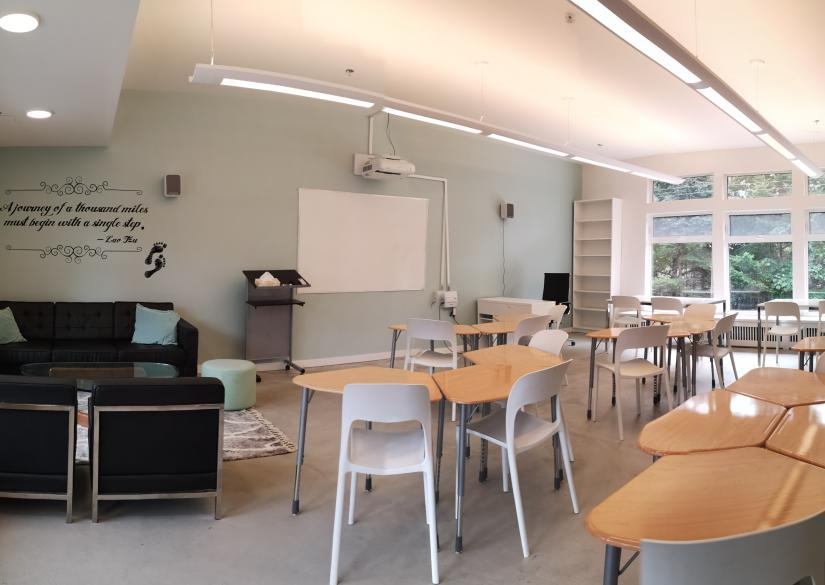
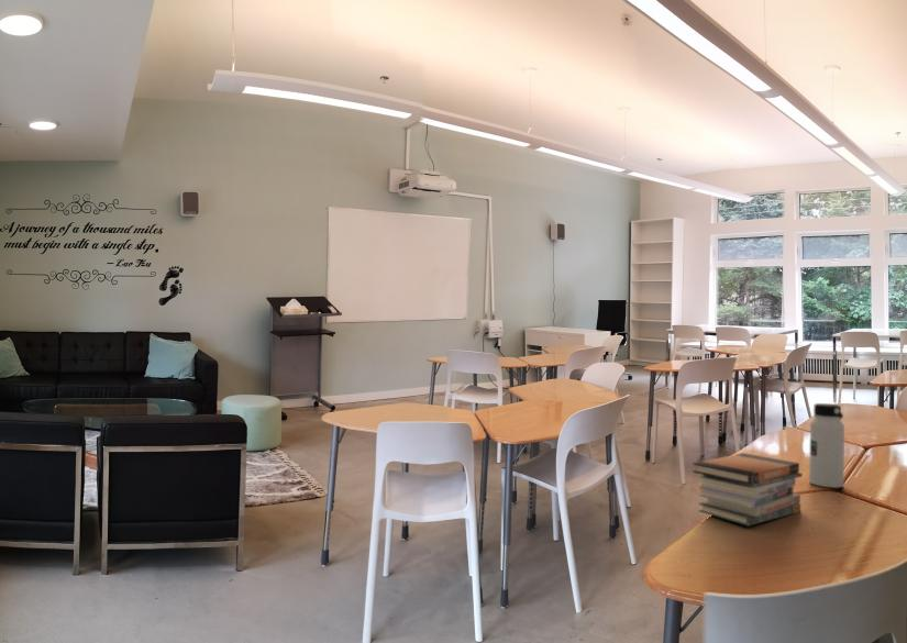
+ book stack [692,452,804,528]
+ water bottle [808,402,845,489]
